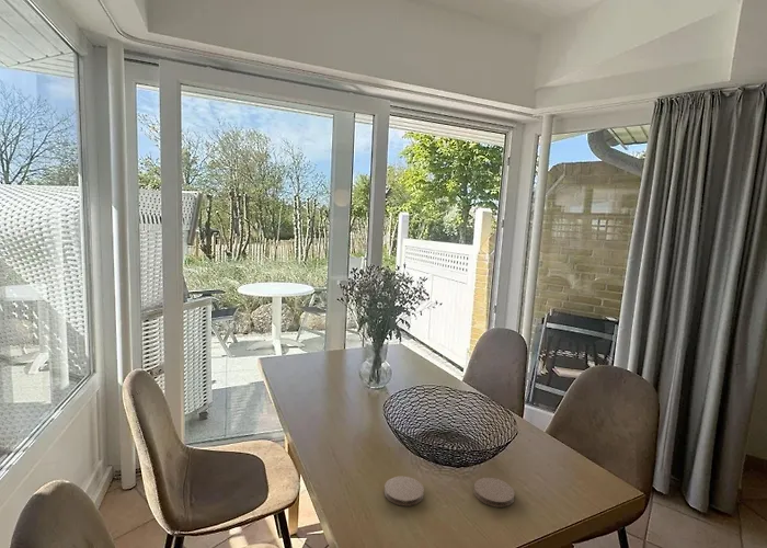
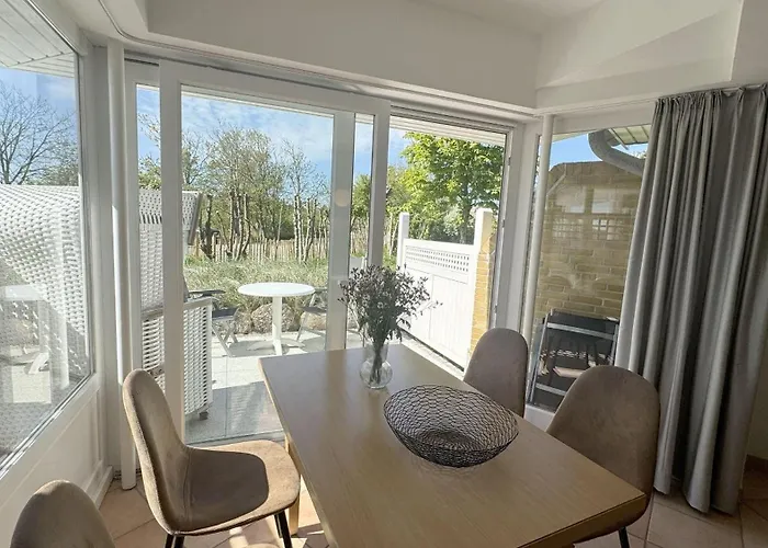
- coaster [384,476,425,507]
- coaster [473,477,516,509]
